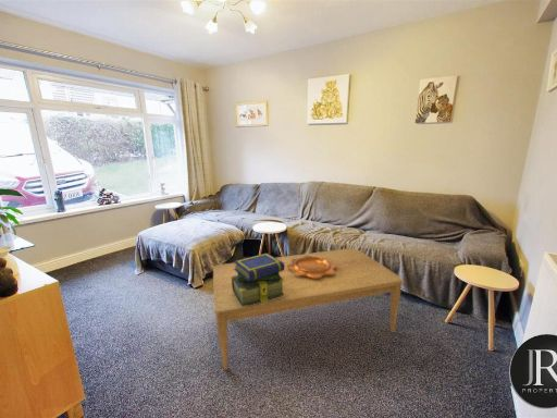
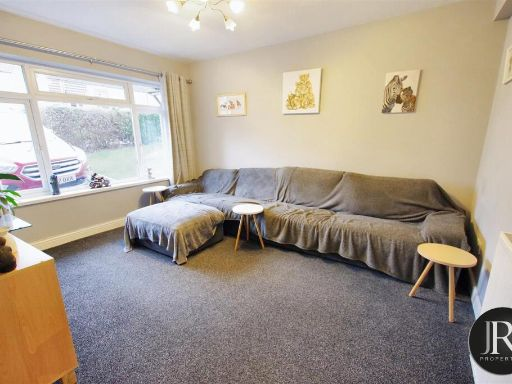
- stack of books [232,253,285,308]
- decorative bowl [287,256,337,279]
- coffee table [212,247,404,371]
